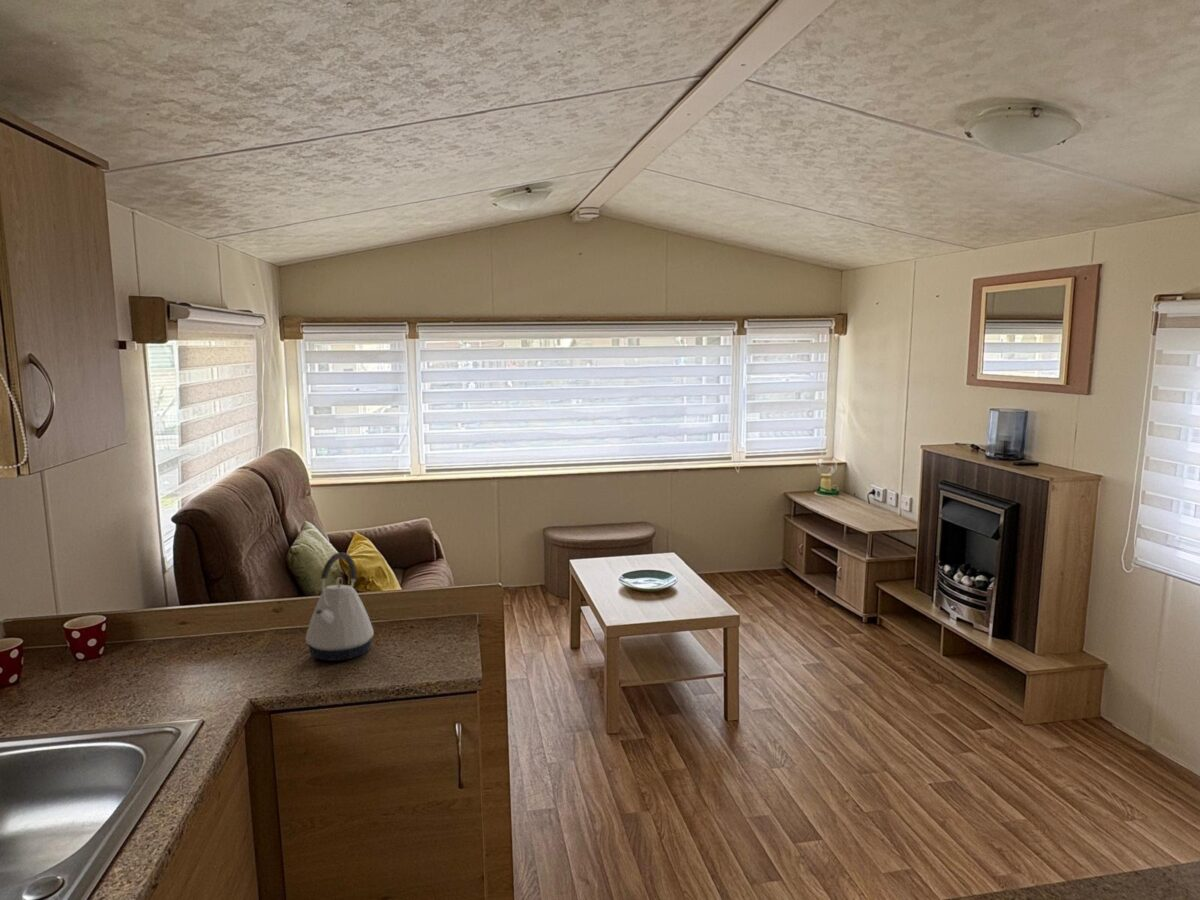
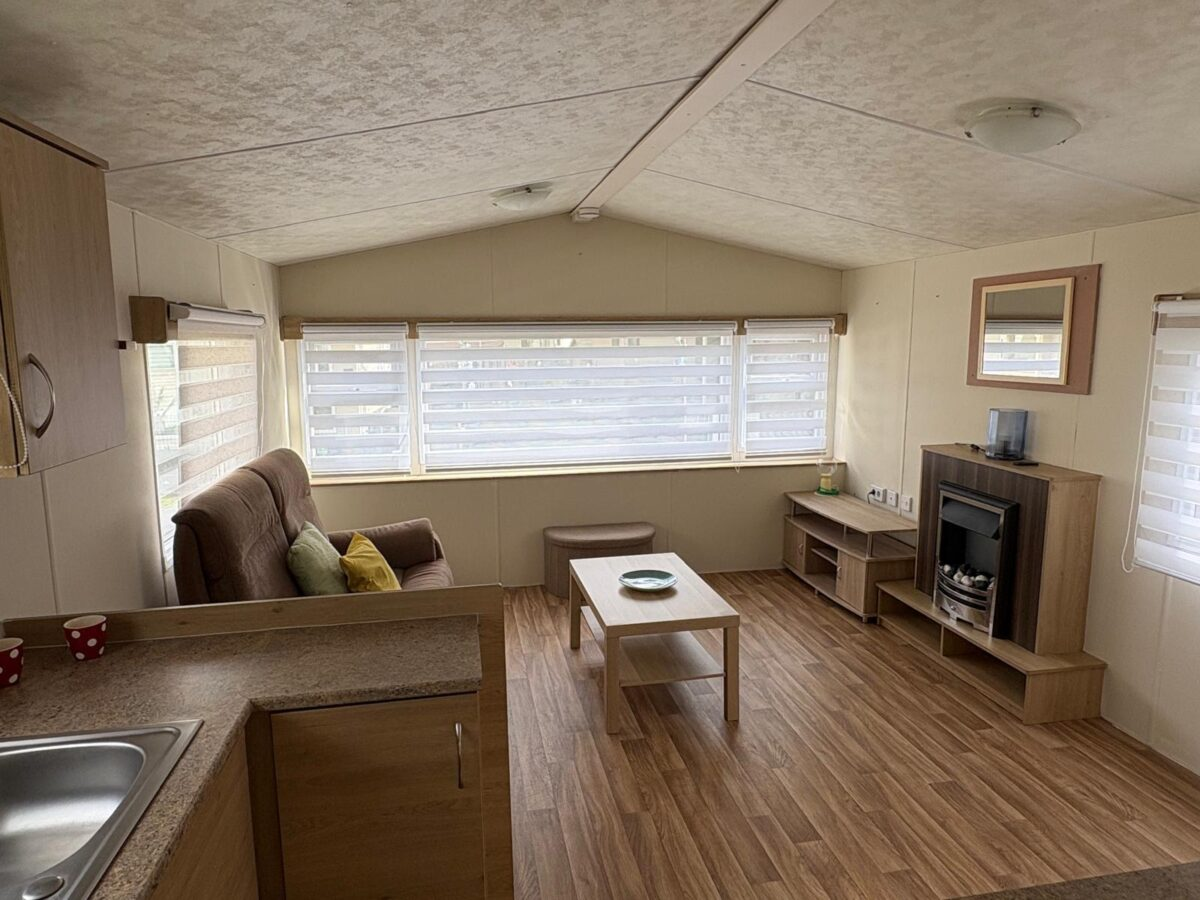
- kettle [305,552,375,662]
